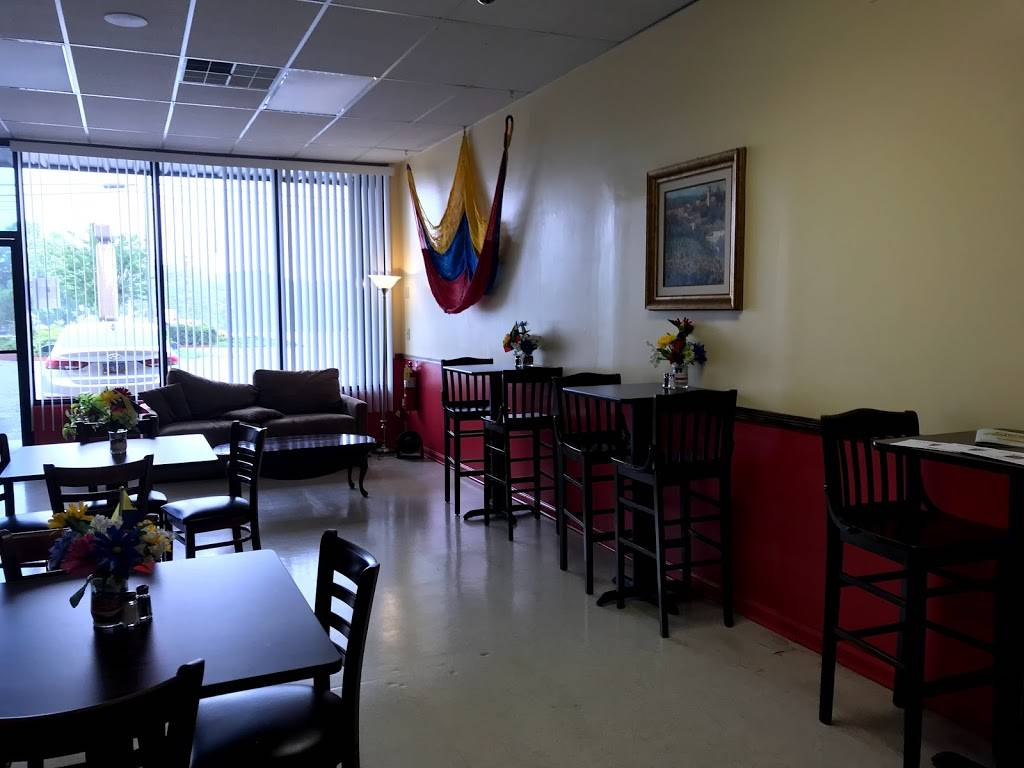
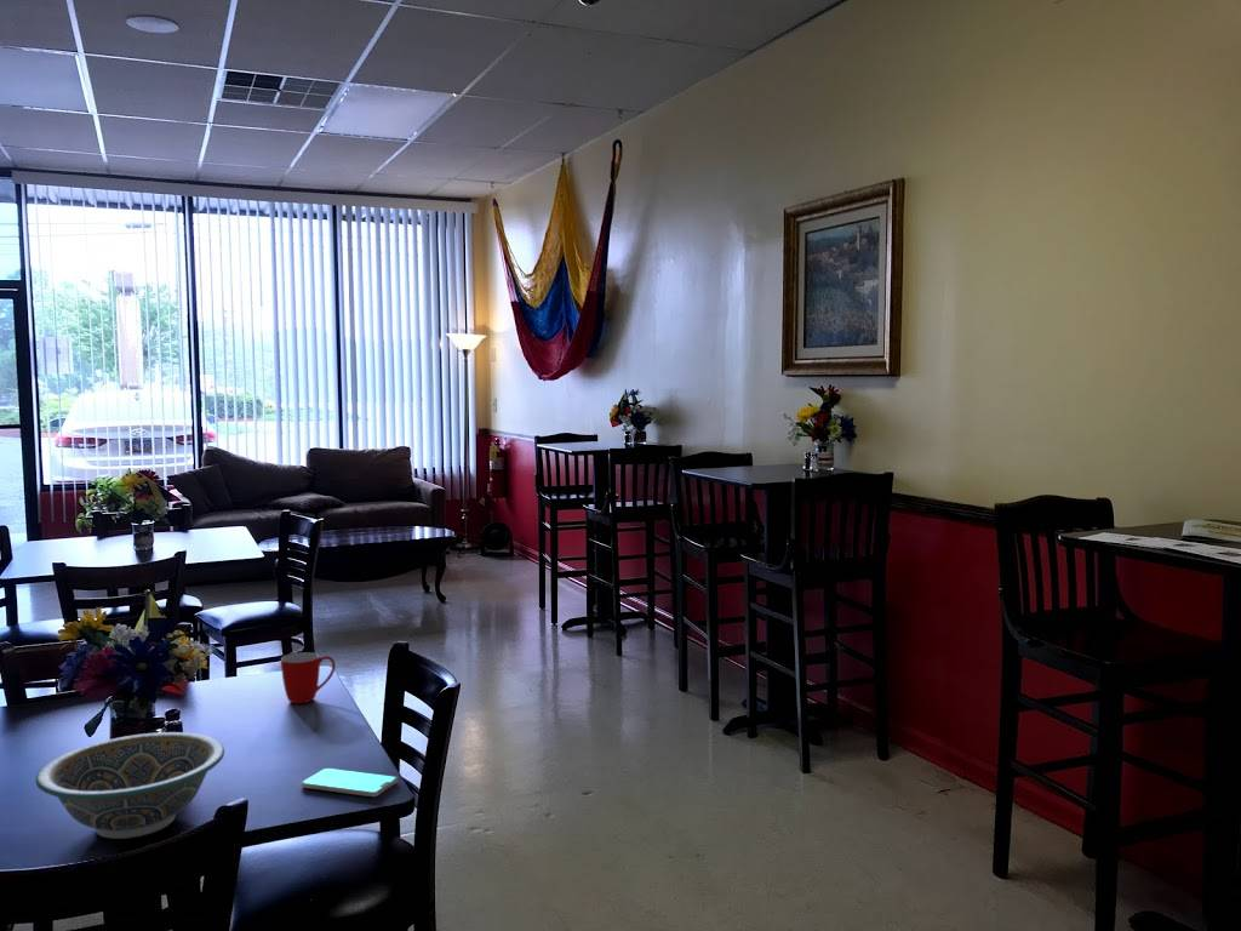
+ smartphone [301,766,399,798]
+ bowl [35,731,225,840]
+ mug [280,651,337,704]
